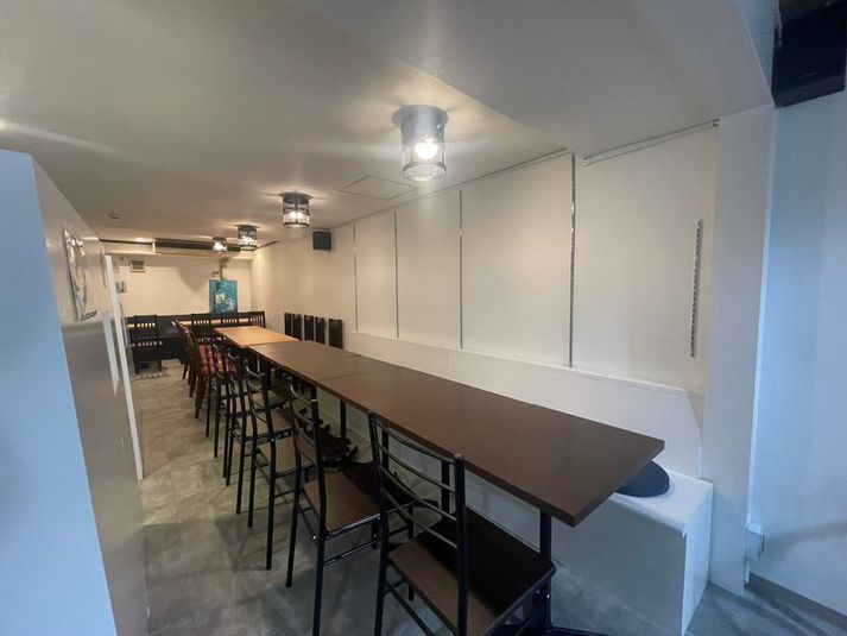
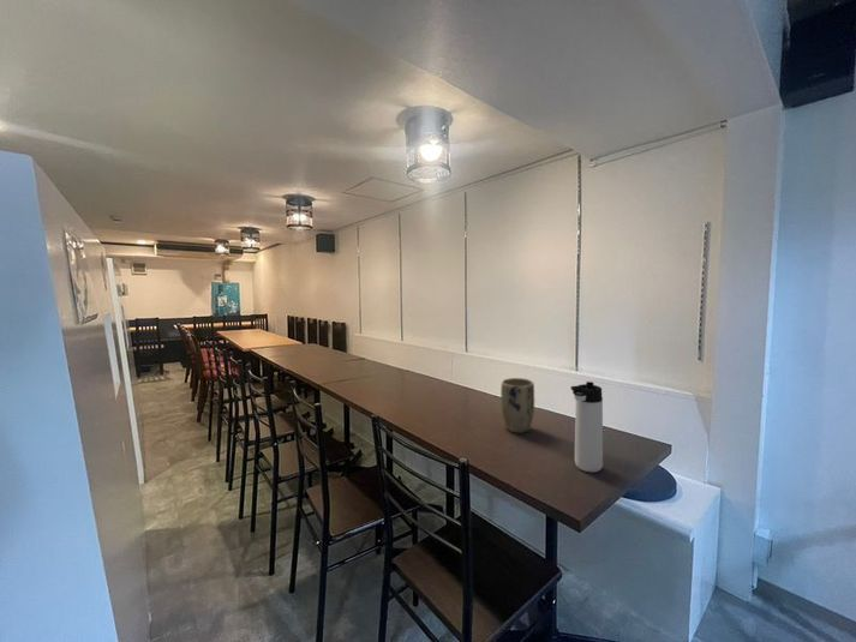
+ plant pot [499,377,535,434]
+ thermos bottle [570,380,604,473]
